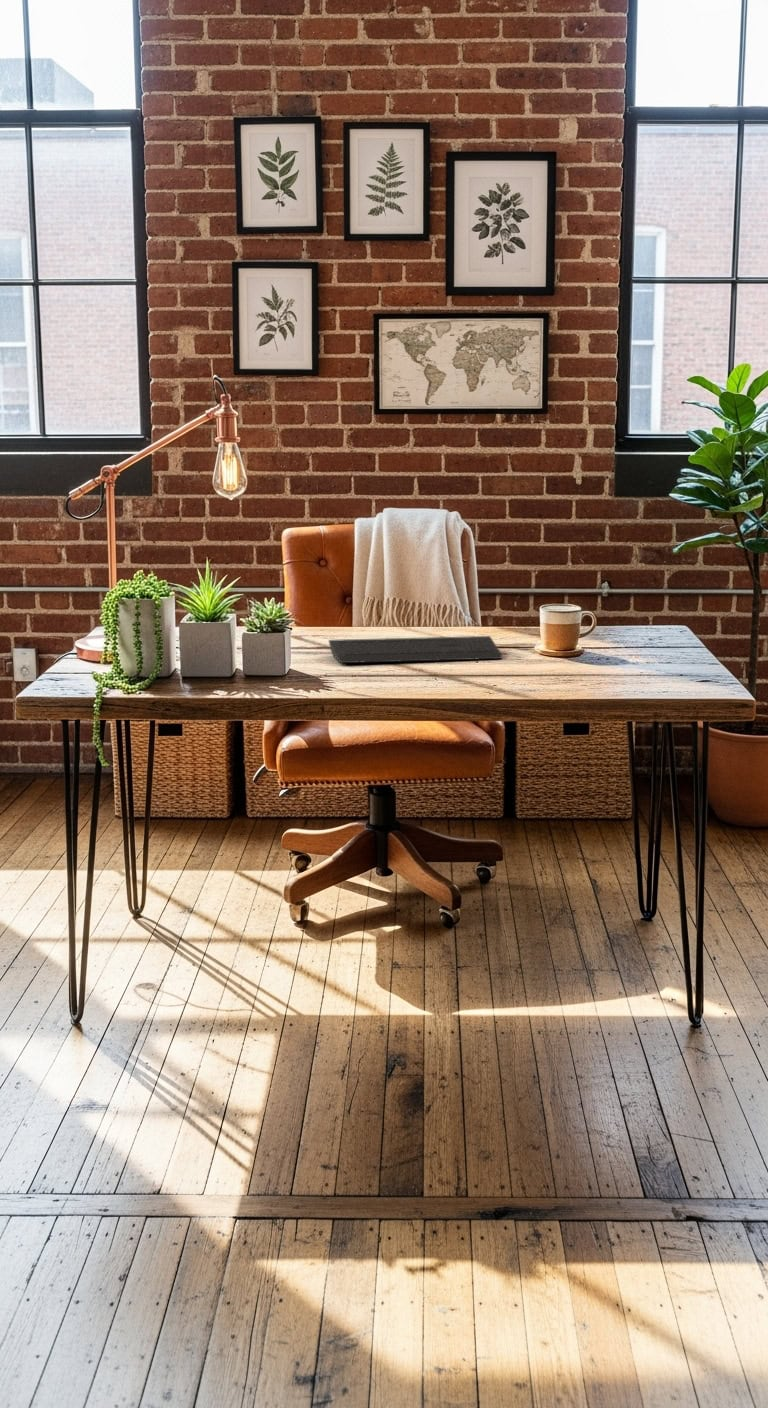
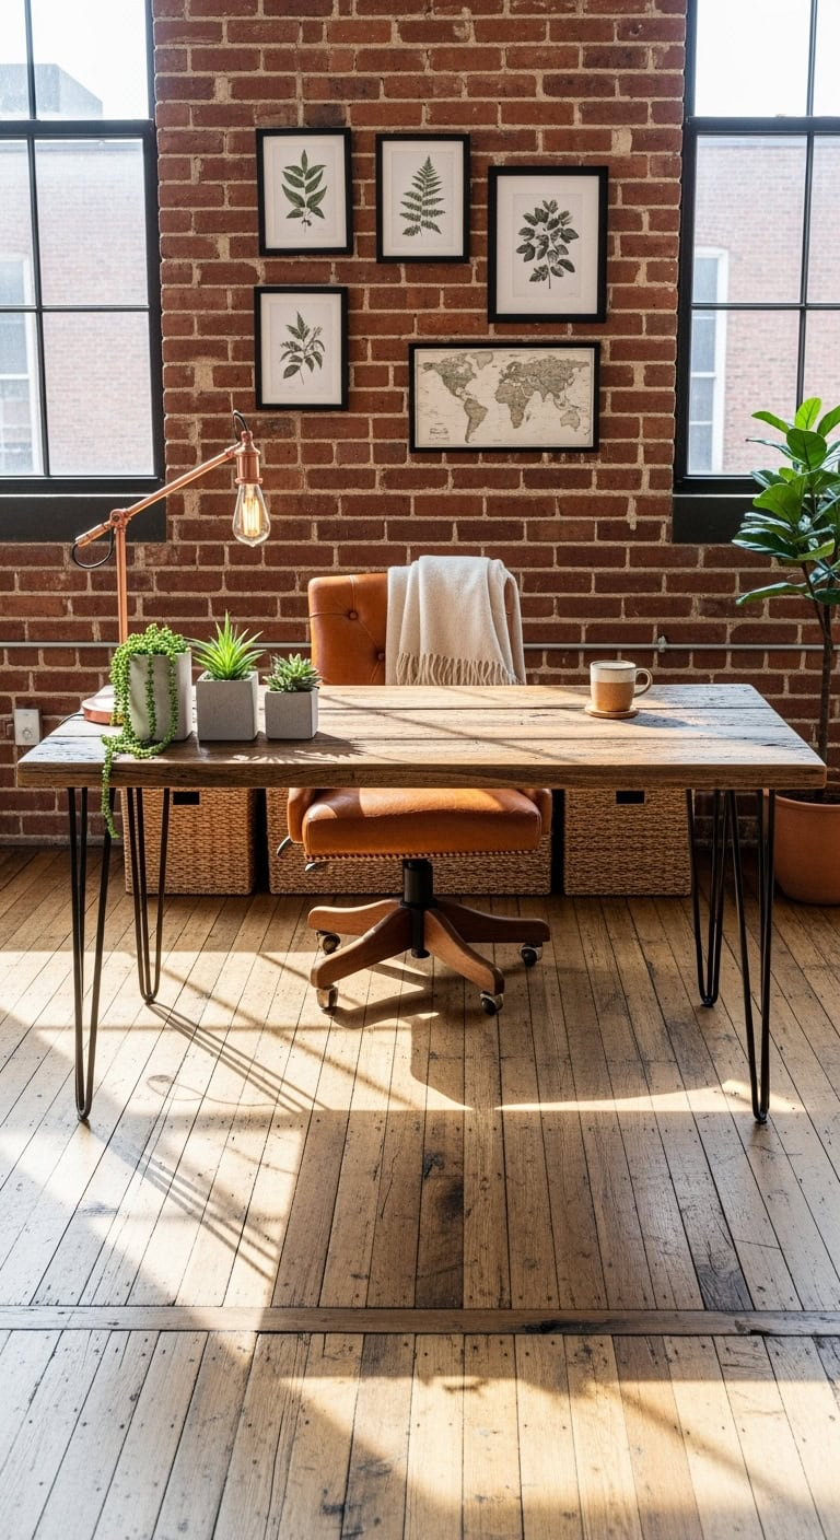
- keyboard [328,635,503,664]
